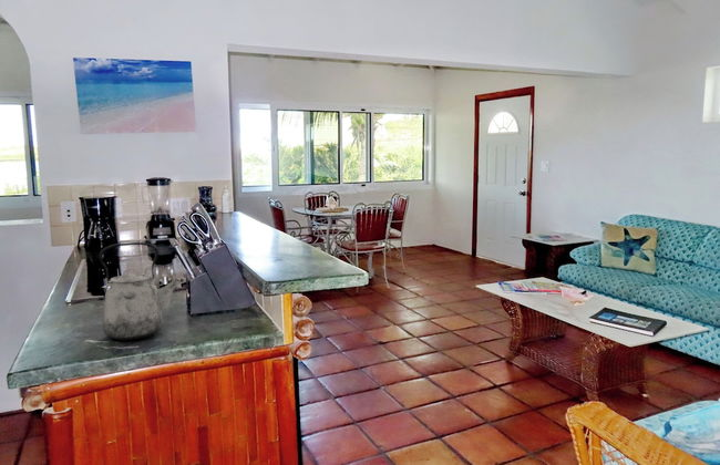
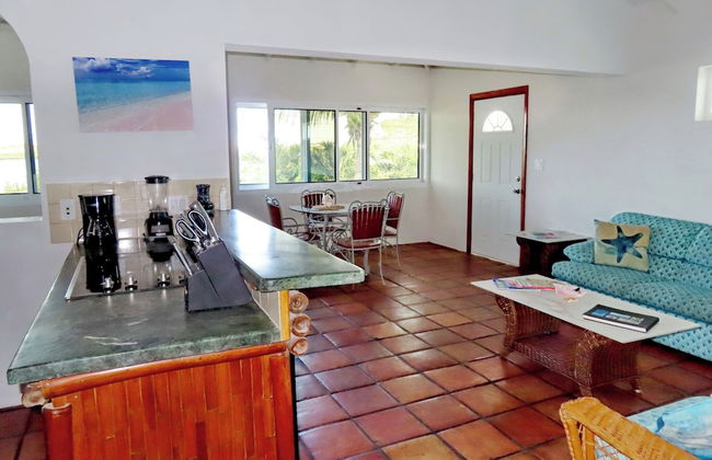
- kettle [99,241,184,341]
